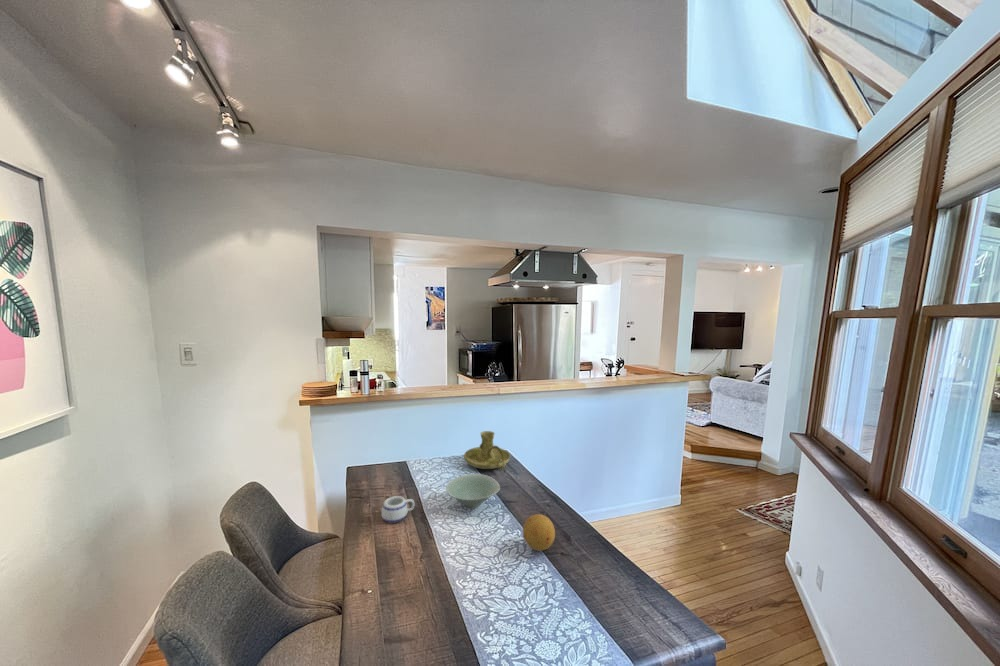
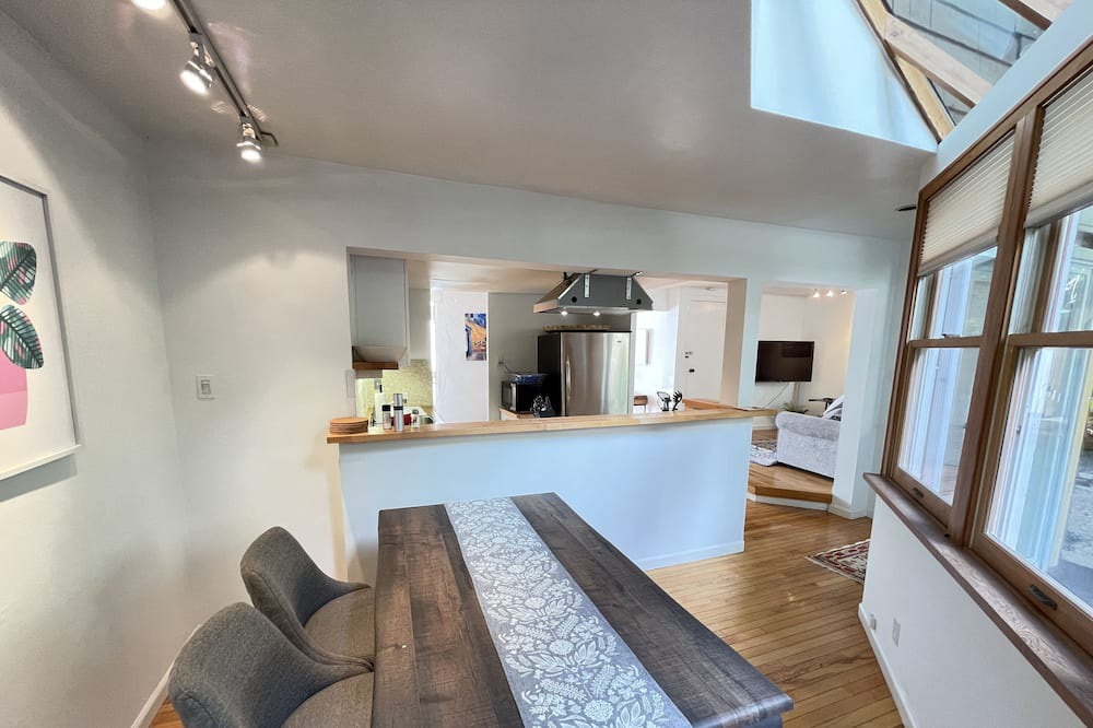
- fruit [522,513,556,552]
- mug [381,495,416,524]
- bowl [445,473,501,509]
- candle holder [463,430,511,471]
